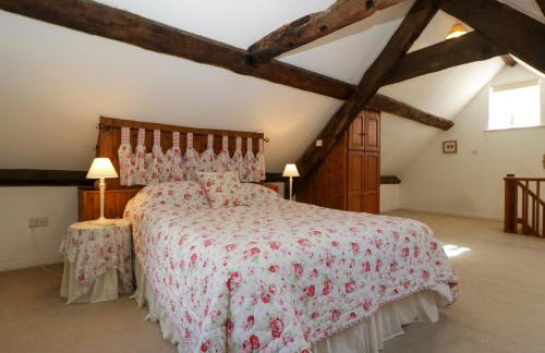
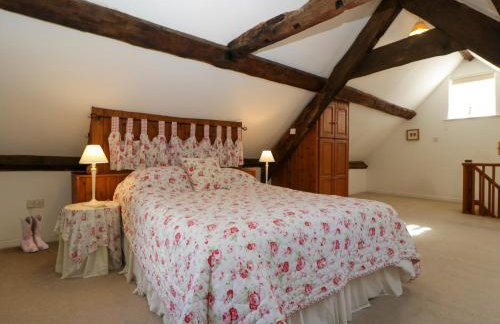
+ boots [19,213,50,253]
